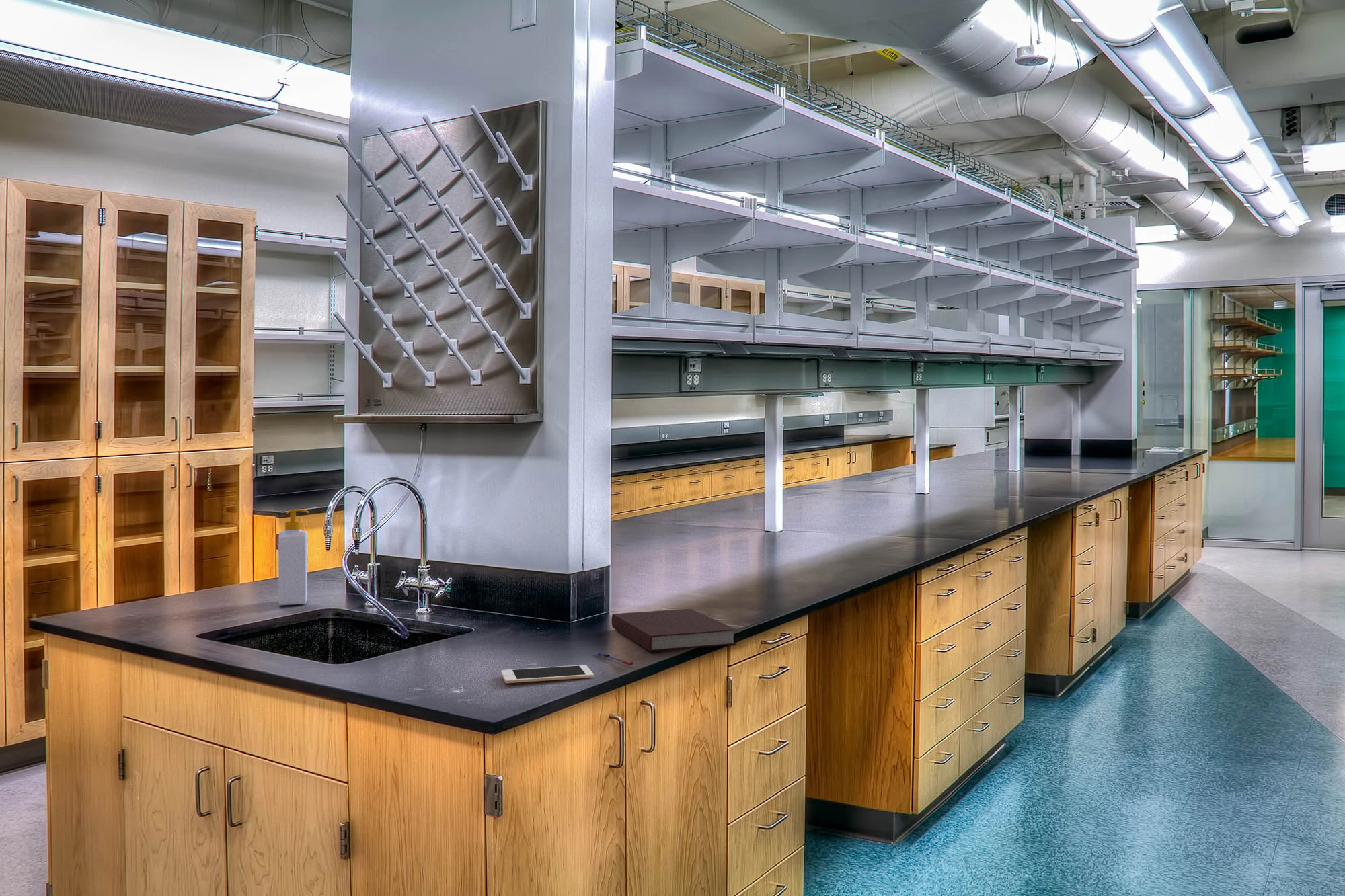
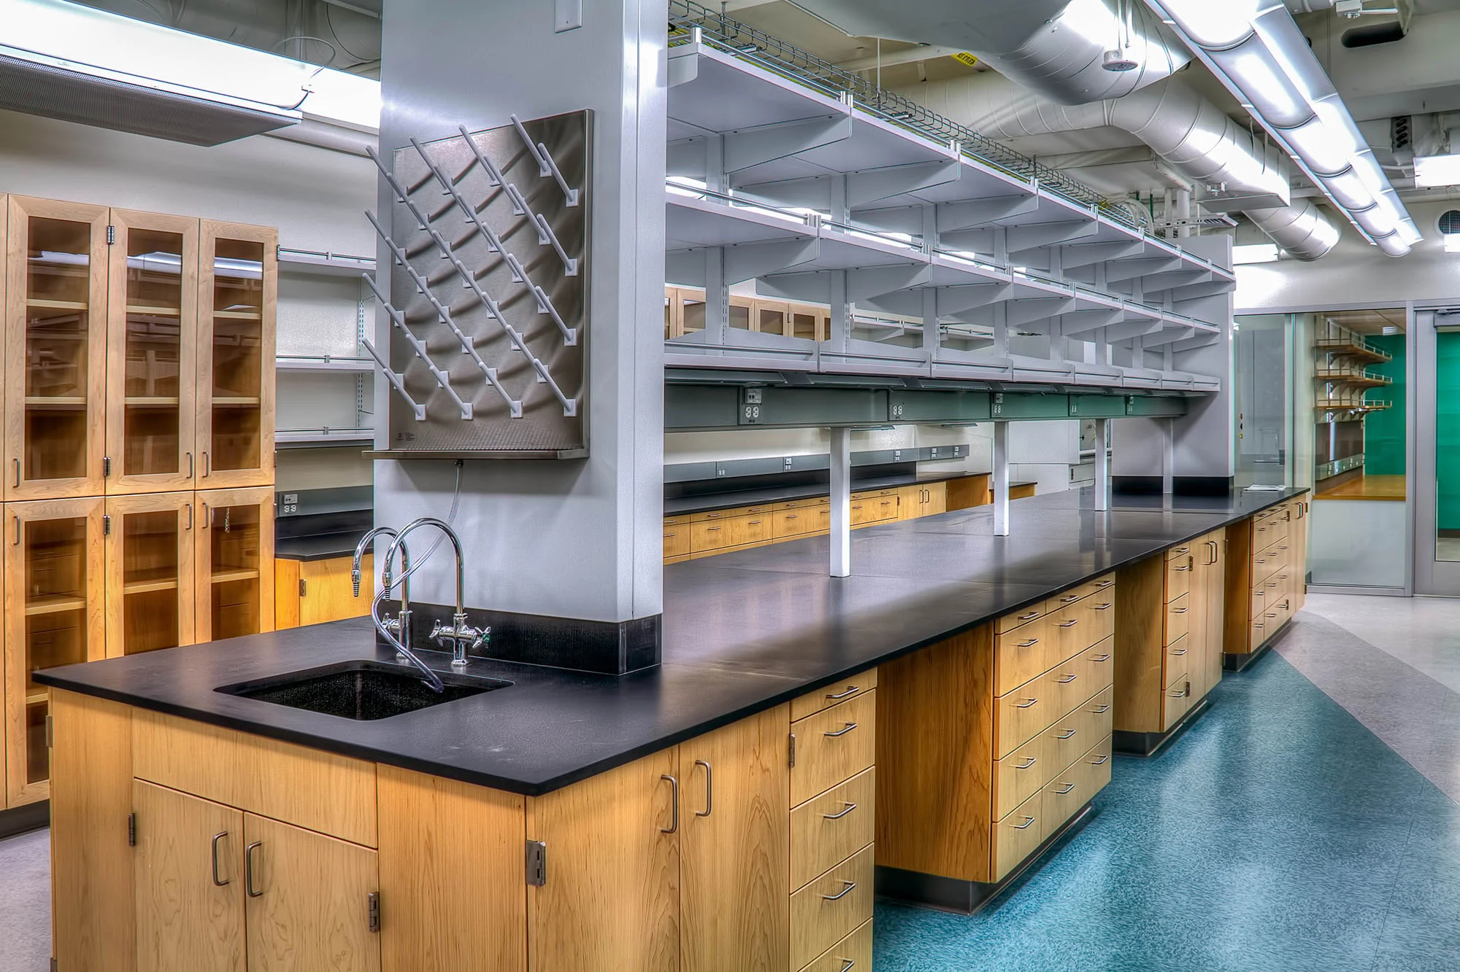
- soap bottle [278,509,310,606]
- notebook [611,608,737,652]
- pen [595,652,634,666]
- cell phone [500,664,594,684]
